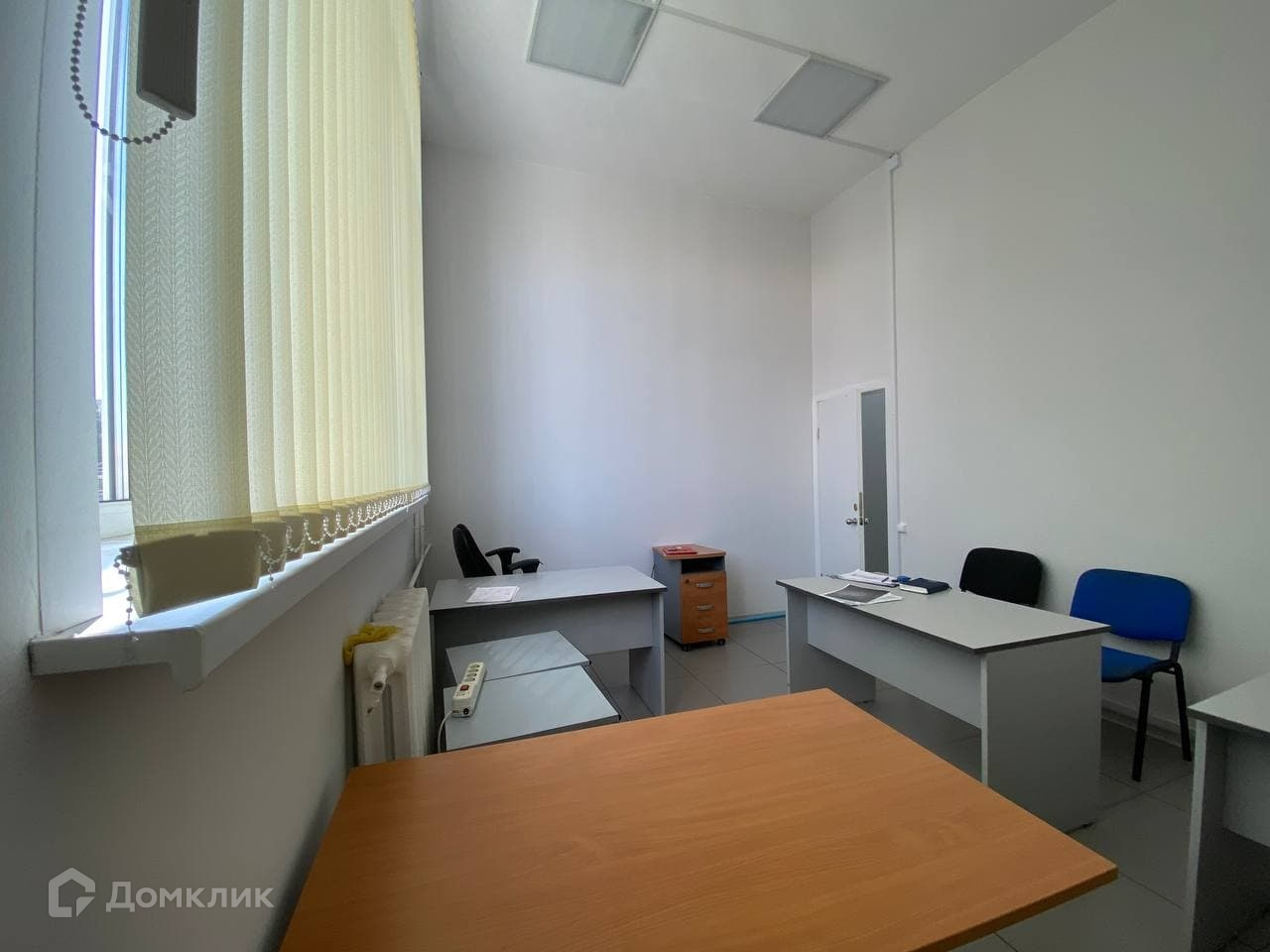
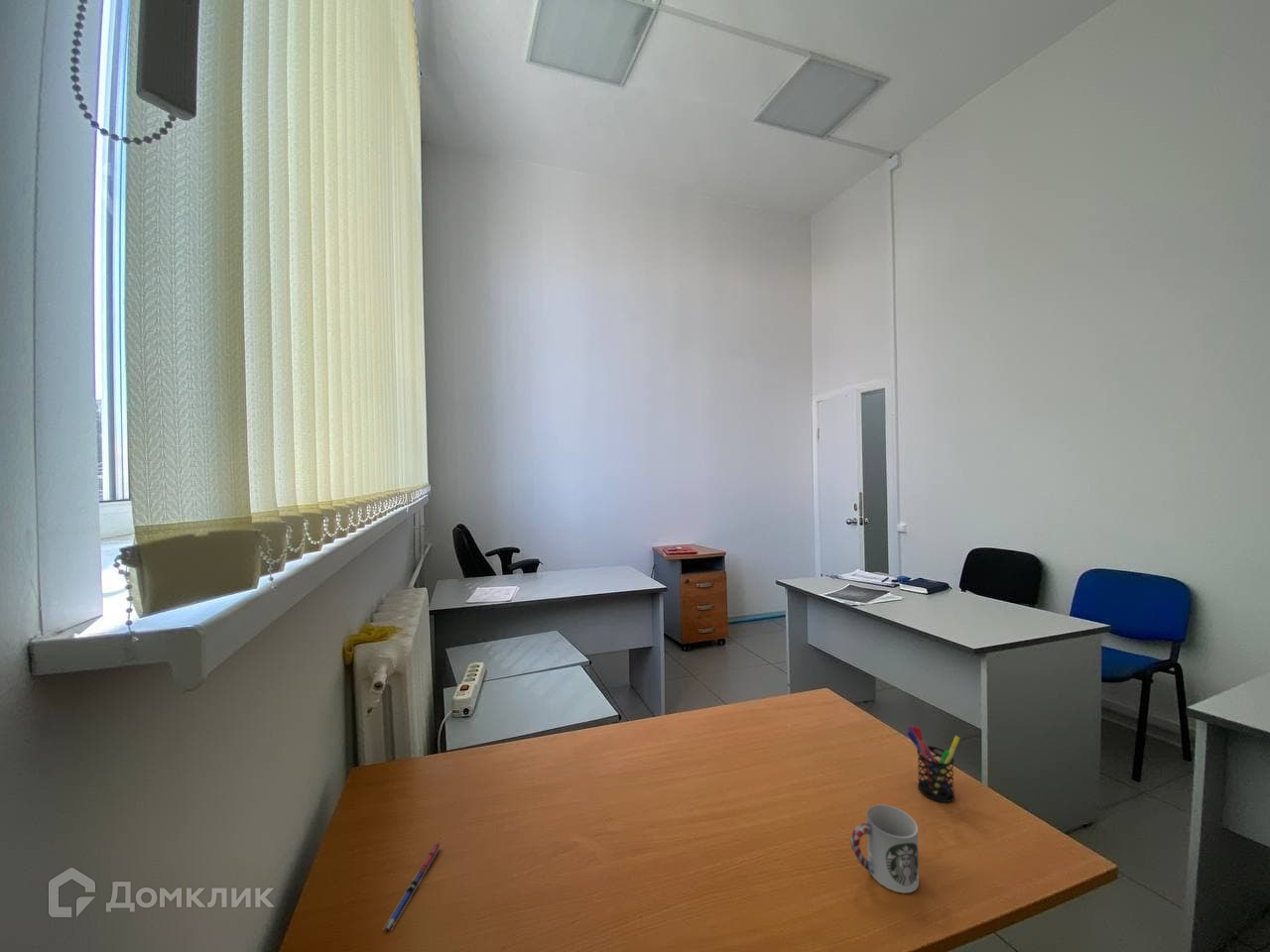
+ pen [382,841,443,931]
+ pen holder [906,725,961,803]
+ cup [849,803,920,894]
